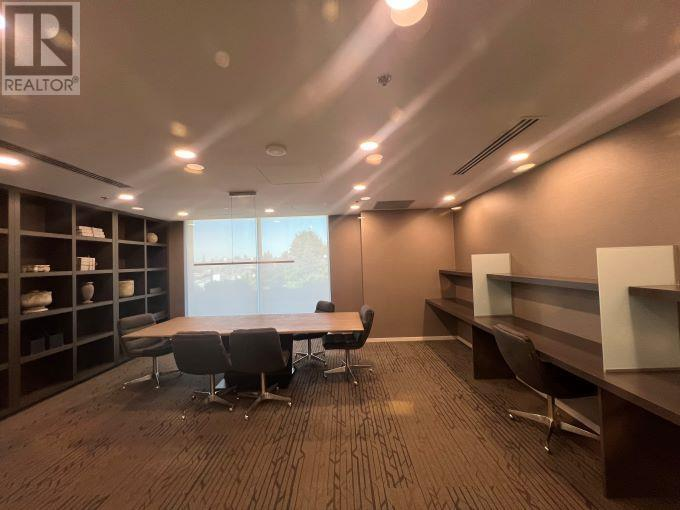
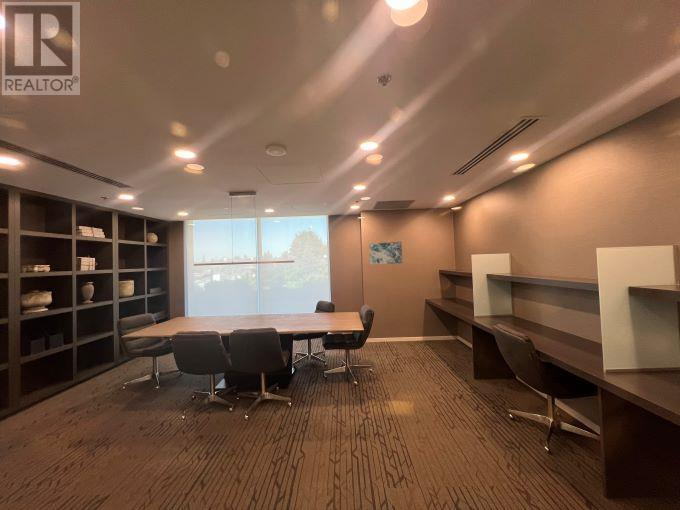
+ wall art [368,241,403,265]
